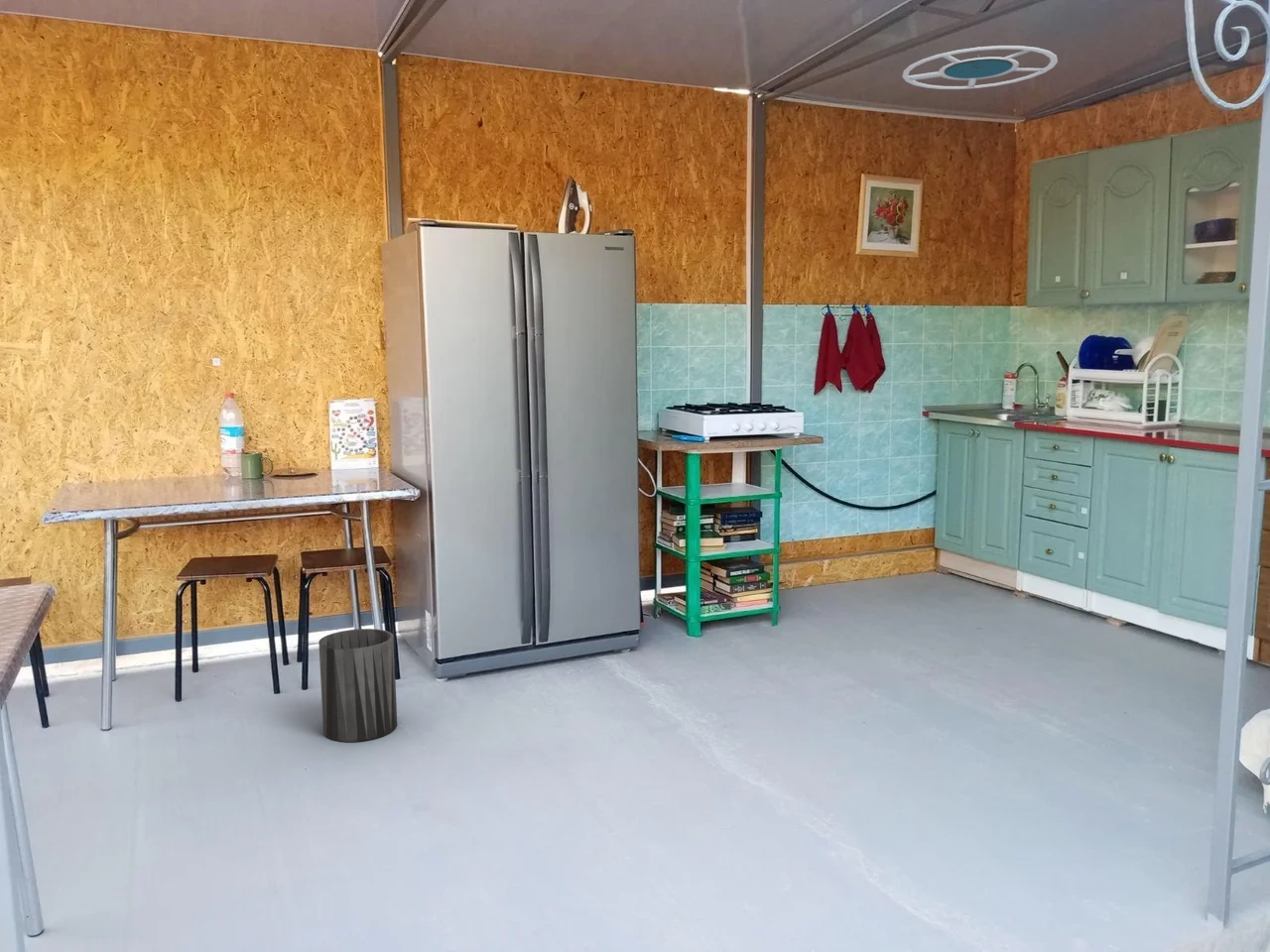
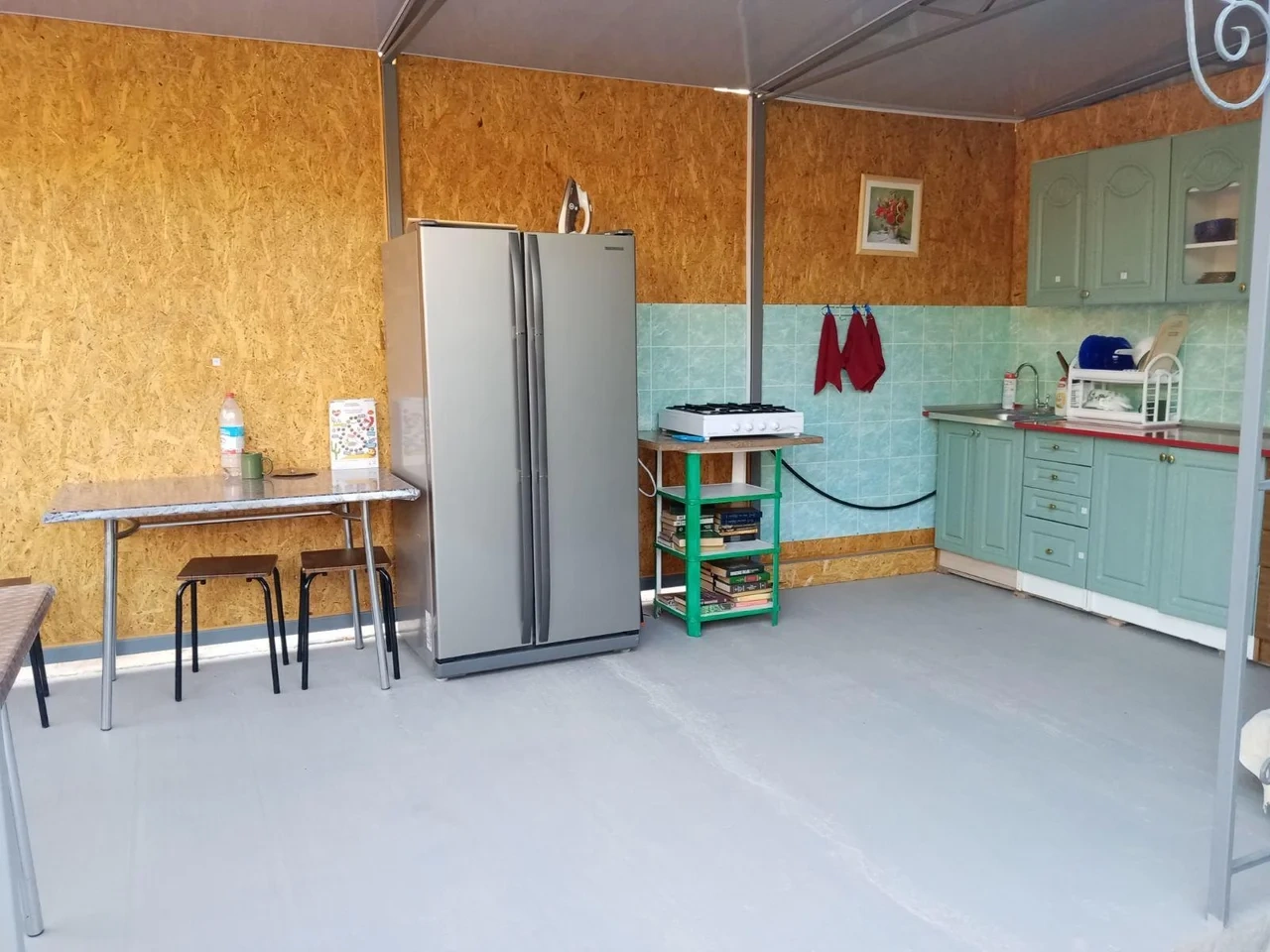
- ceiling lamp [902,45,1059,90]
- trash can [318,628,398,743]
